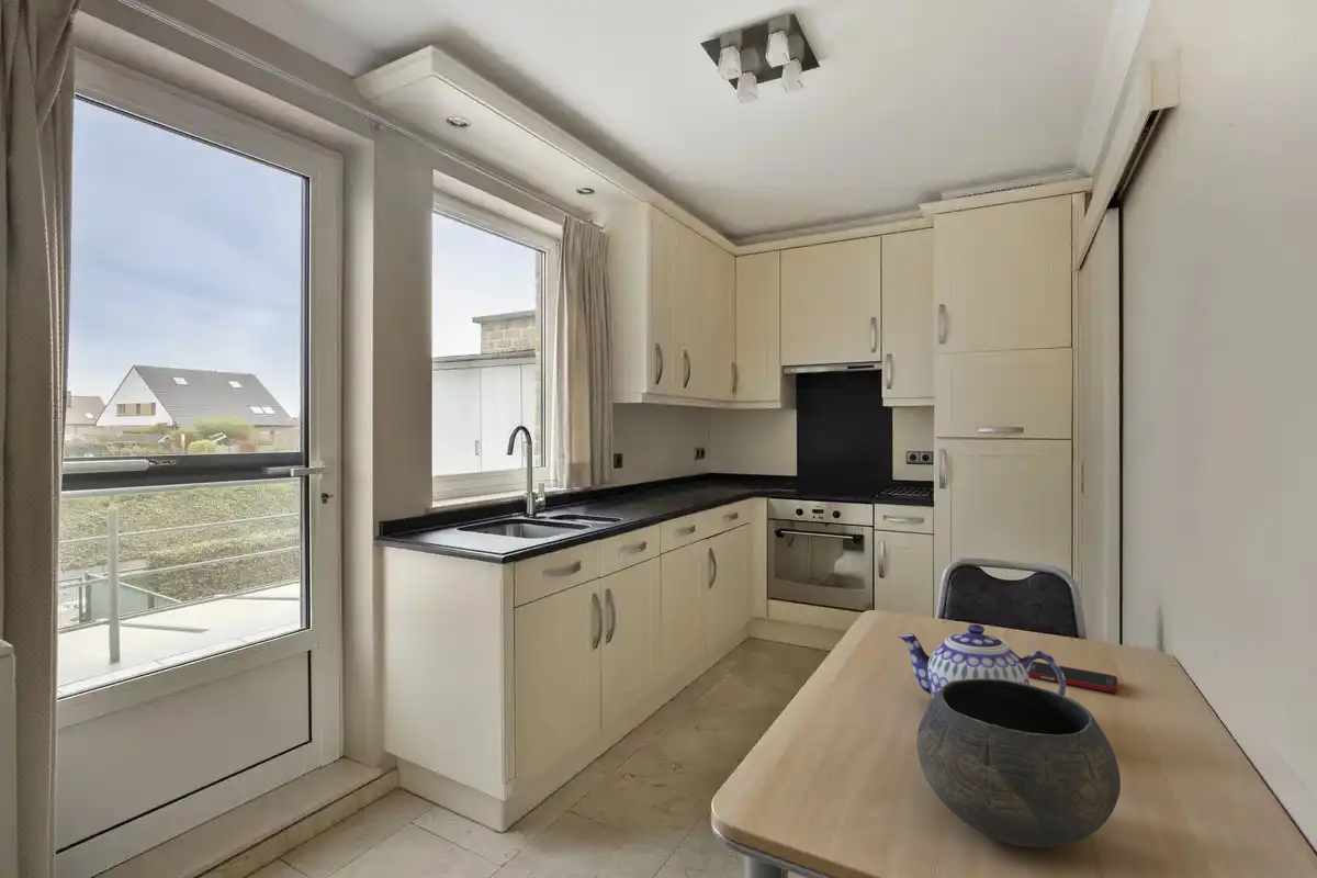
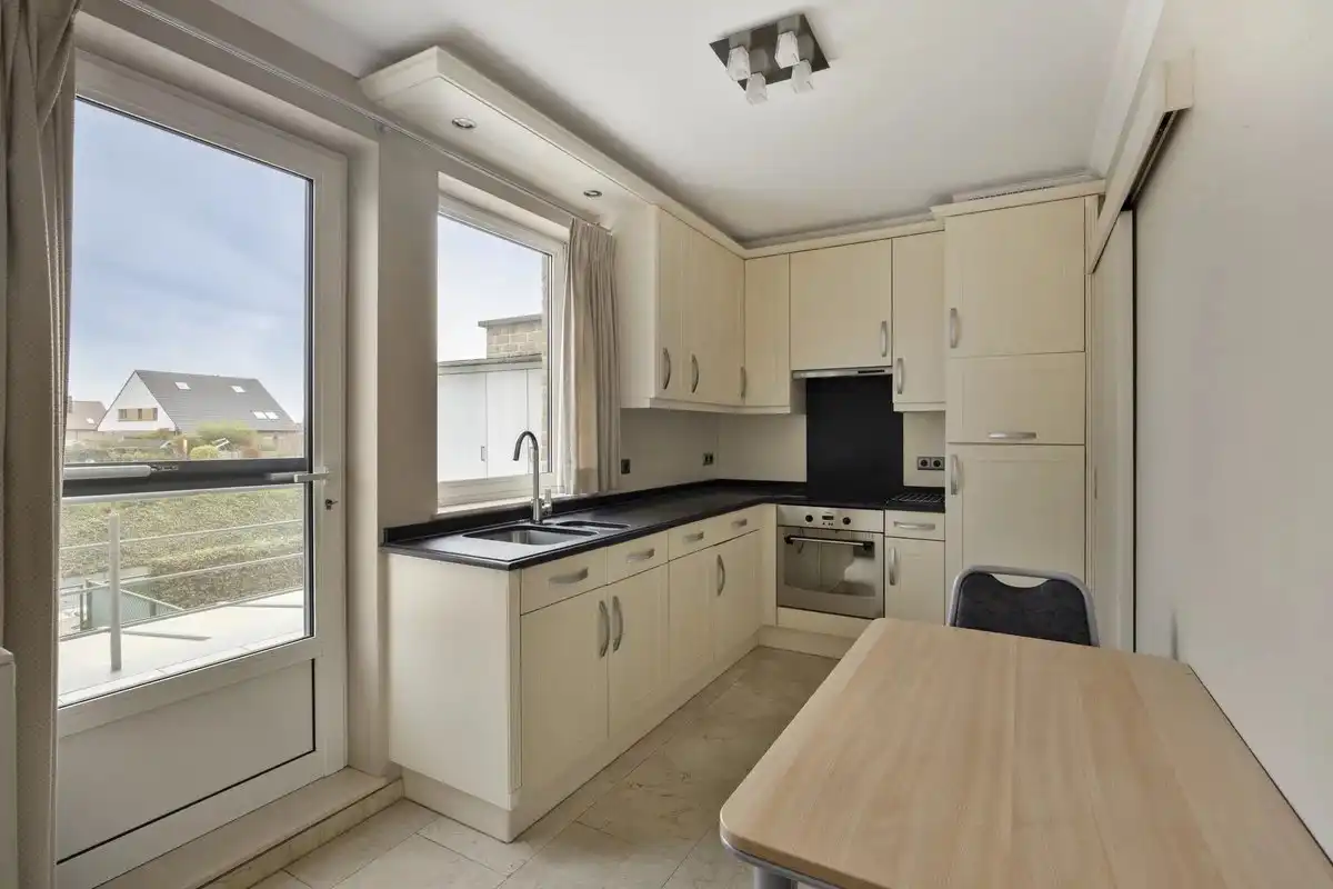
- bowl [915,678,1122,848]
- cell phone [1028,661,1118,694]
- teapot [897,623,1067,698]
